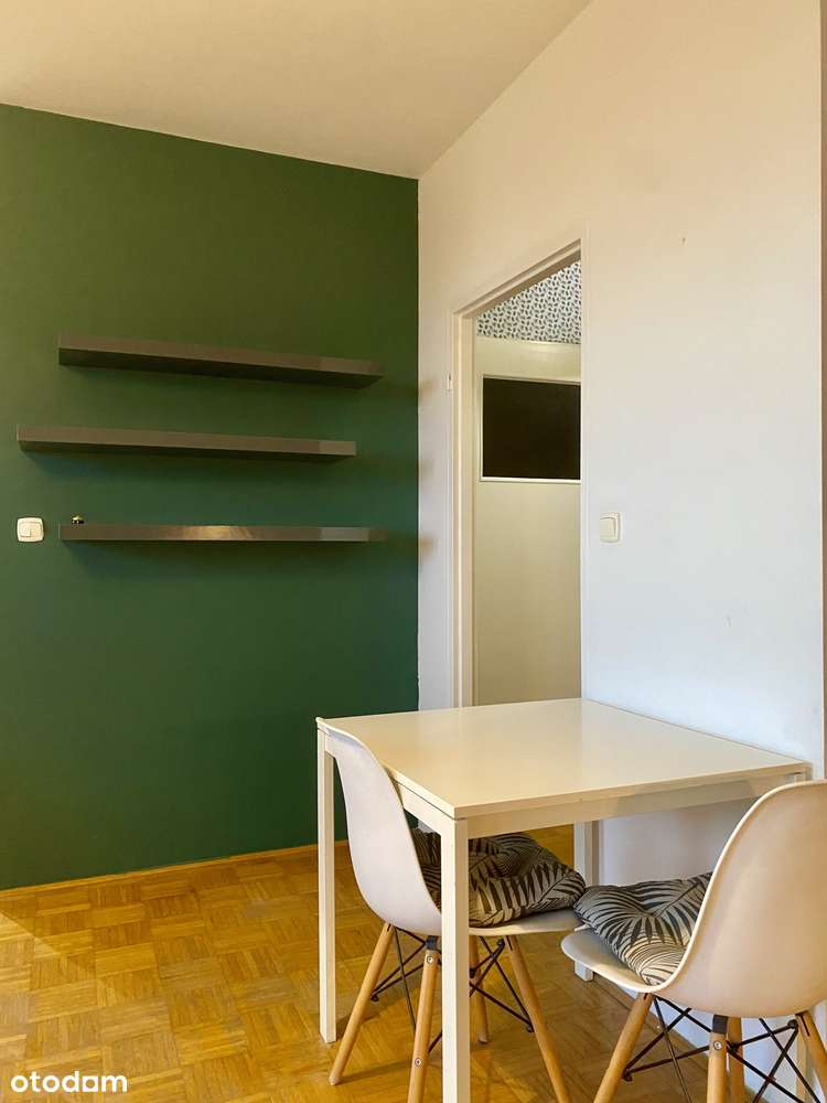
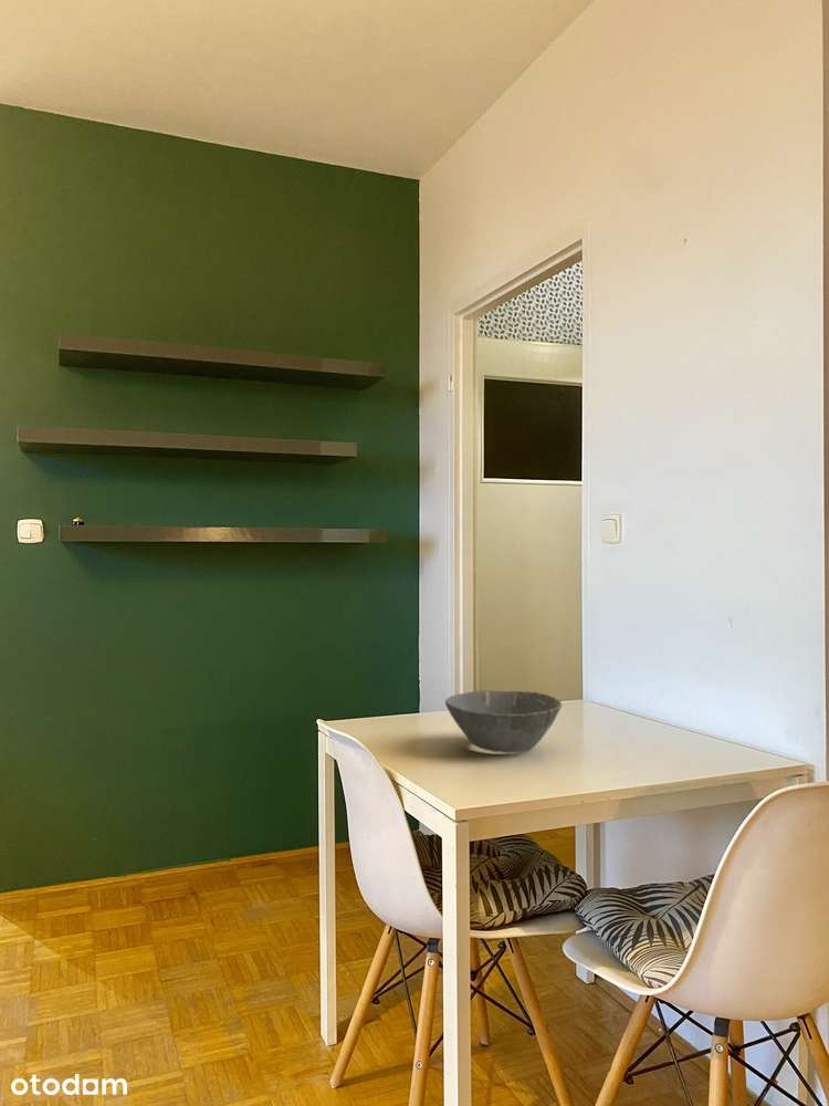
+ bowl [444,689,564,753]
